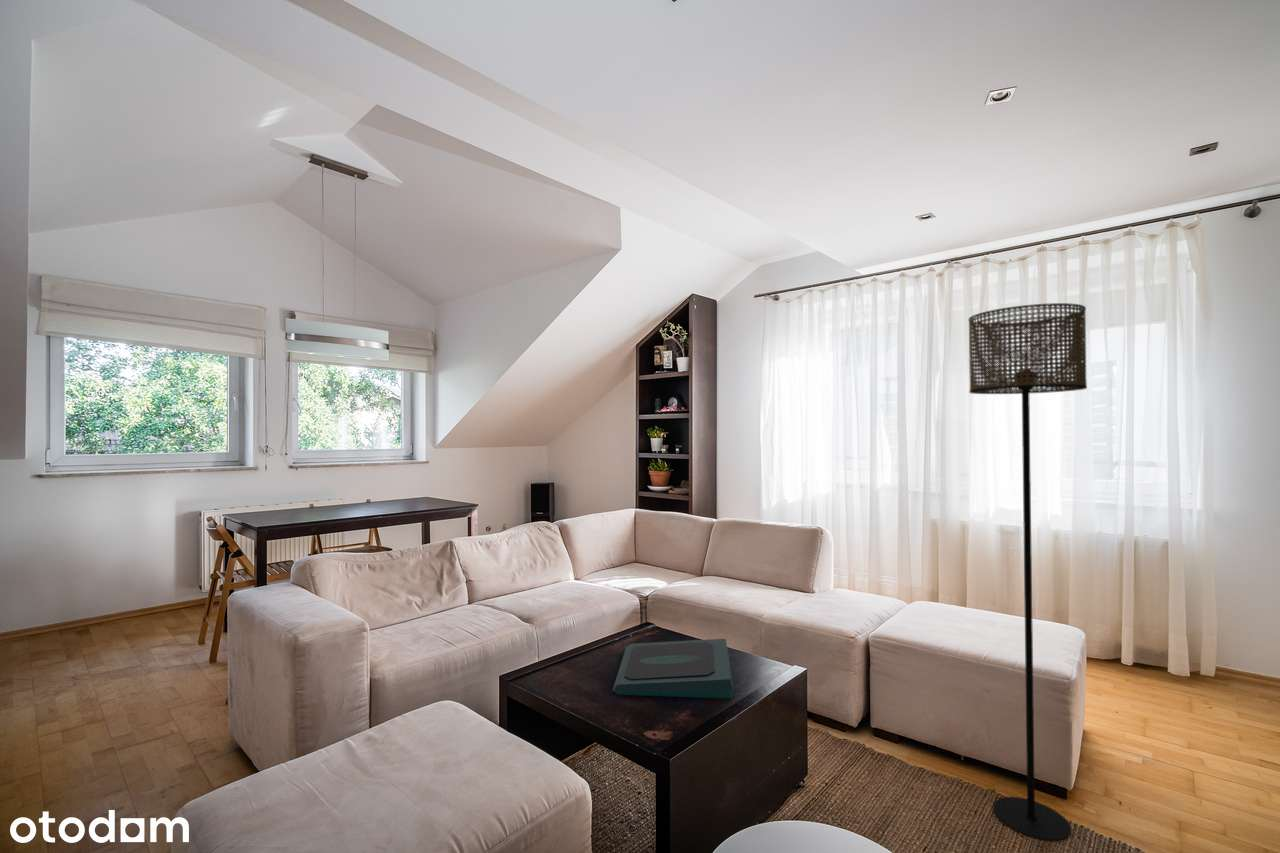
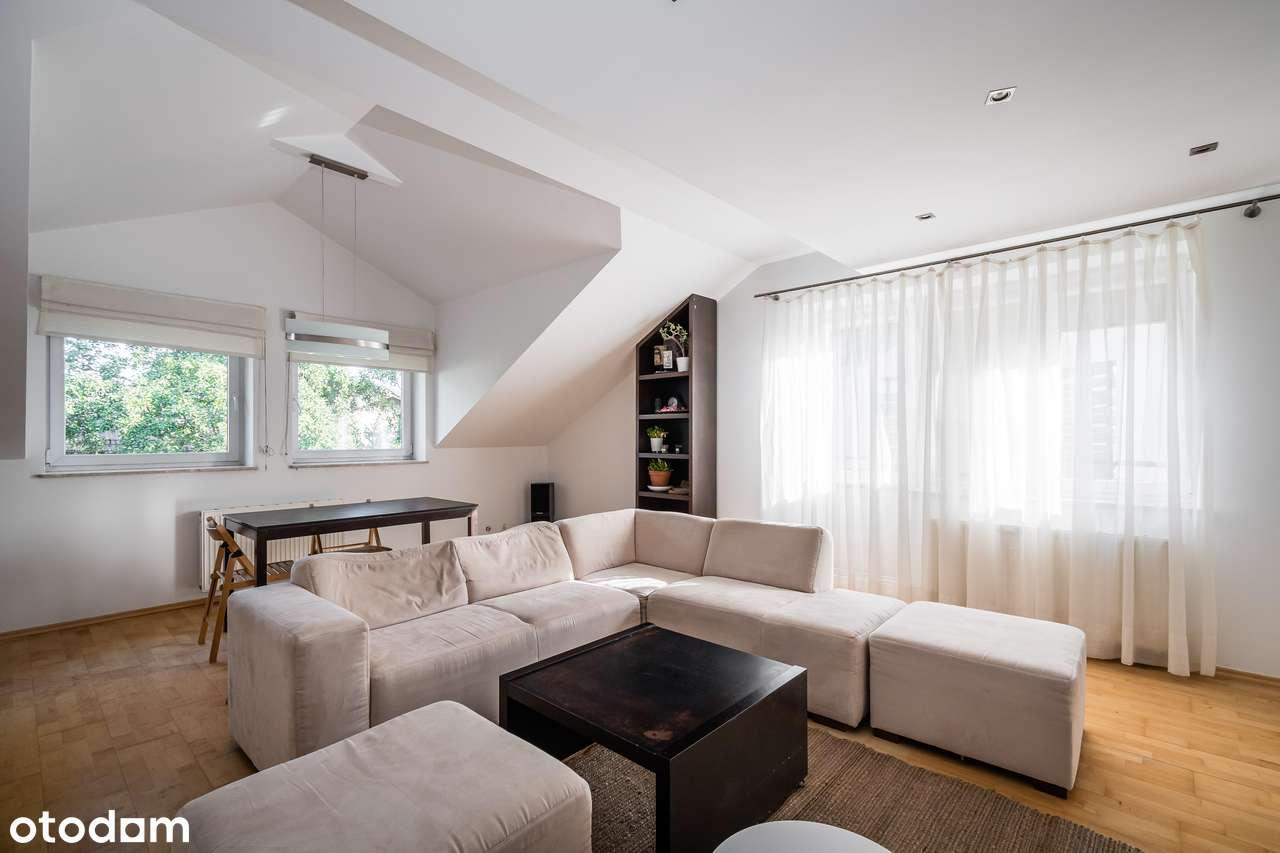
- floor lamp [968,302,1088,843]
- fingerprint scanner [612,638,734,699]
